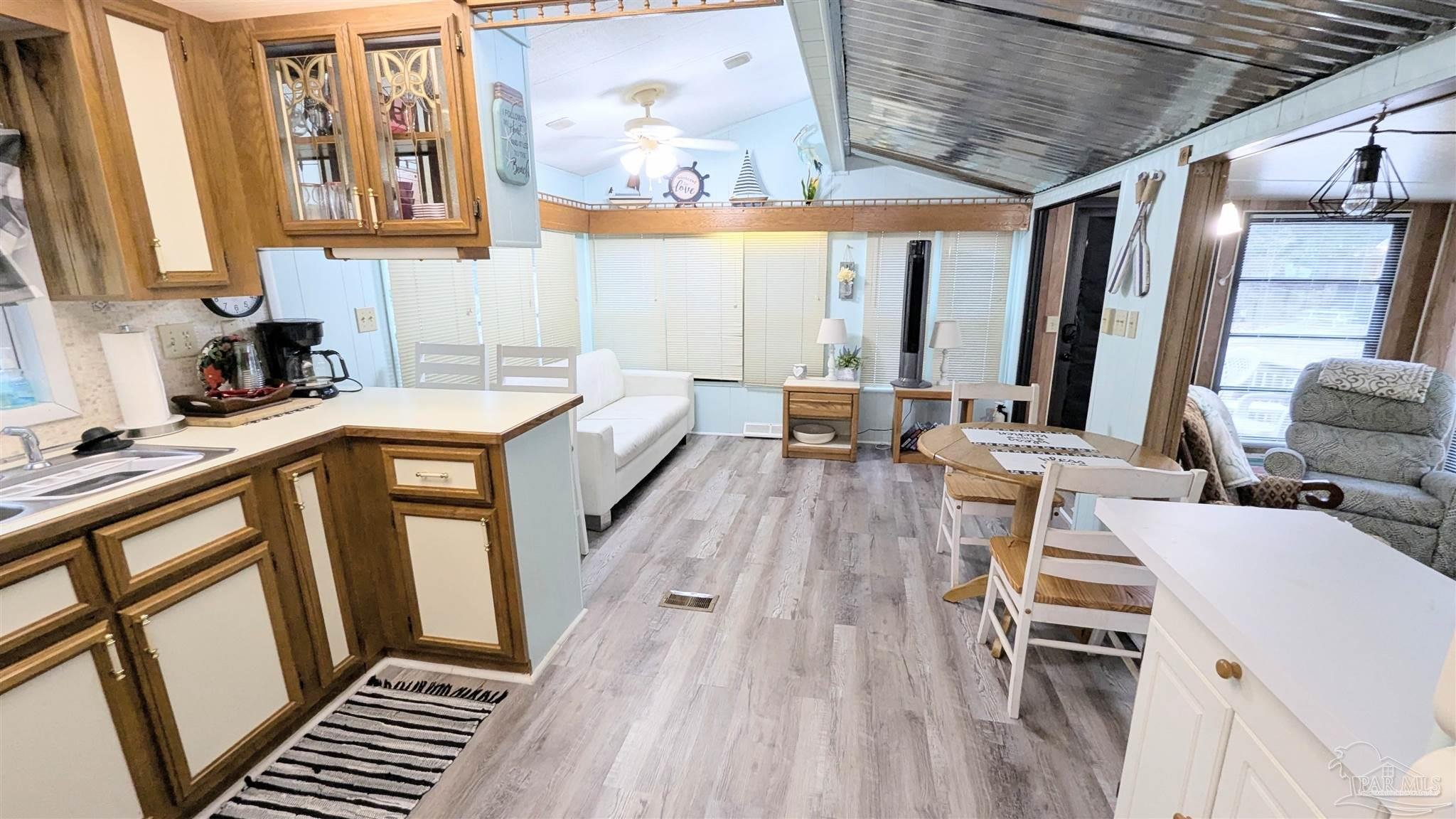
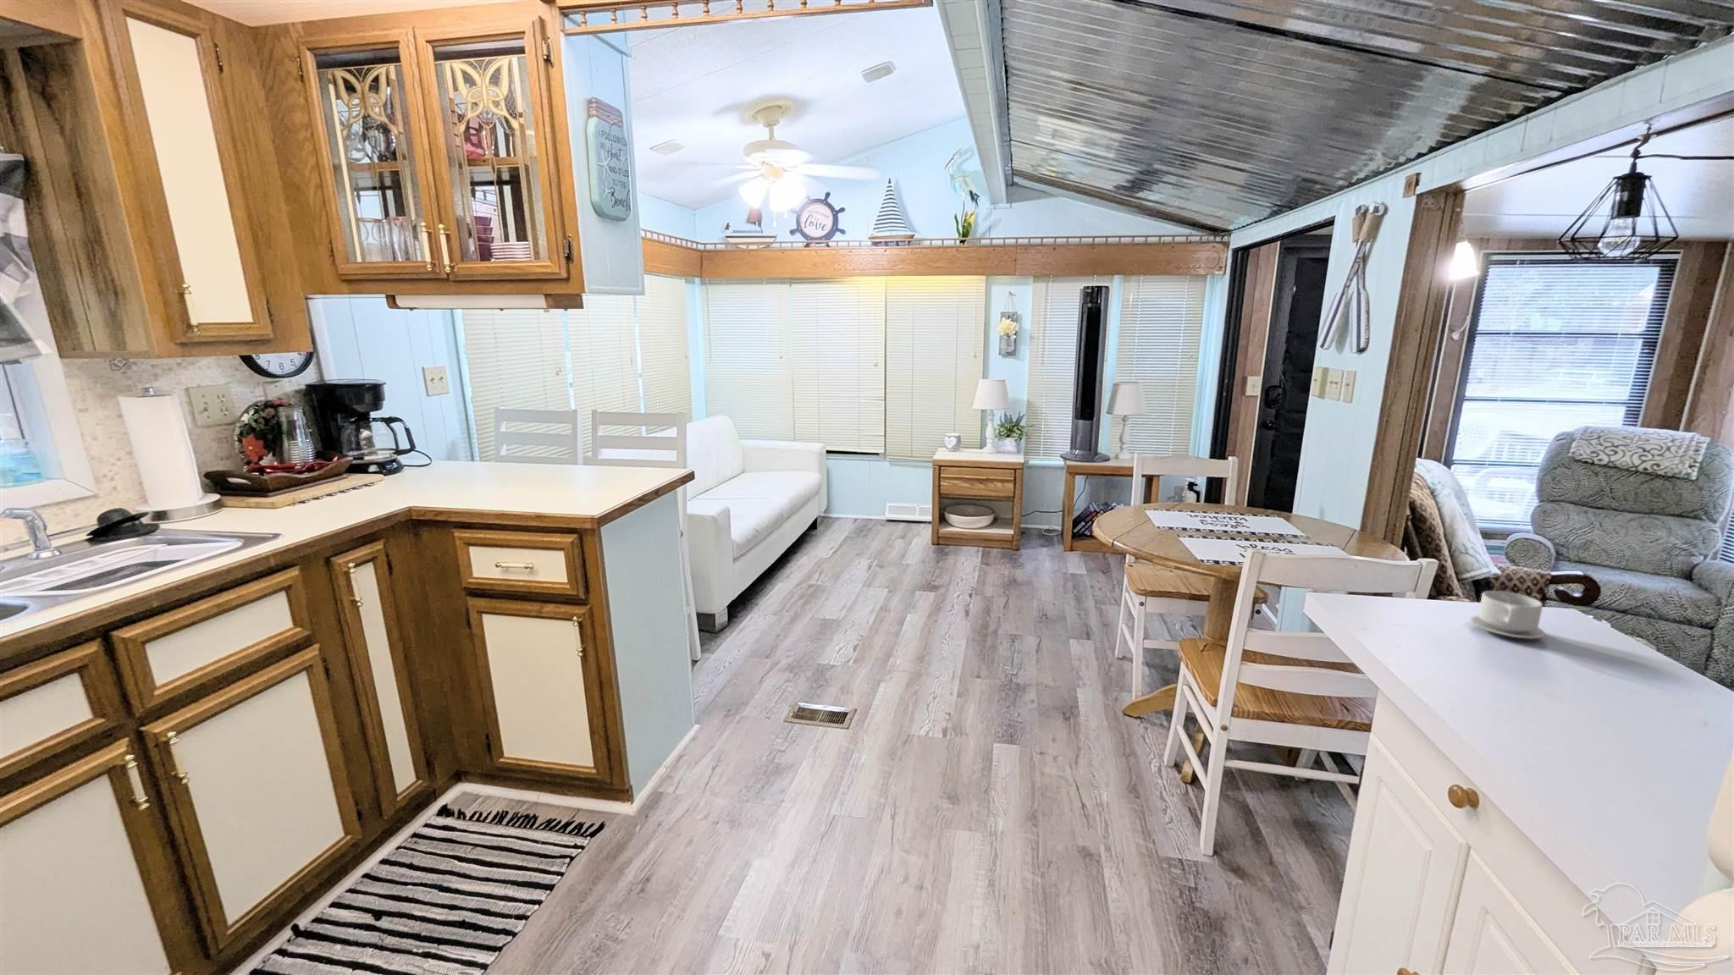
+ teacup [1468,590,1546,639]
